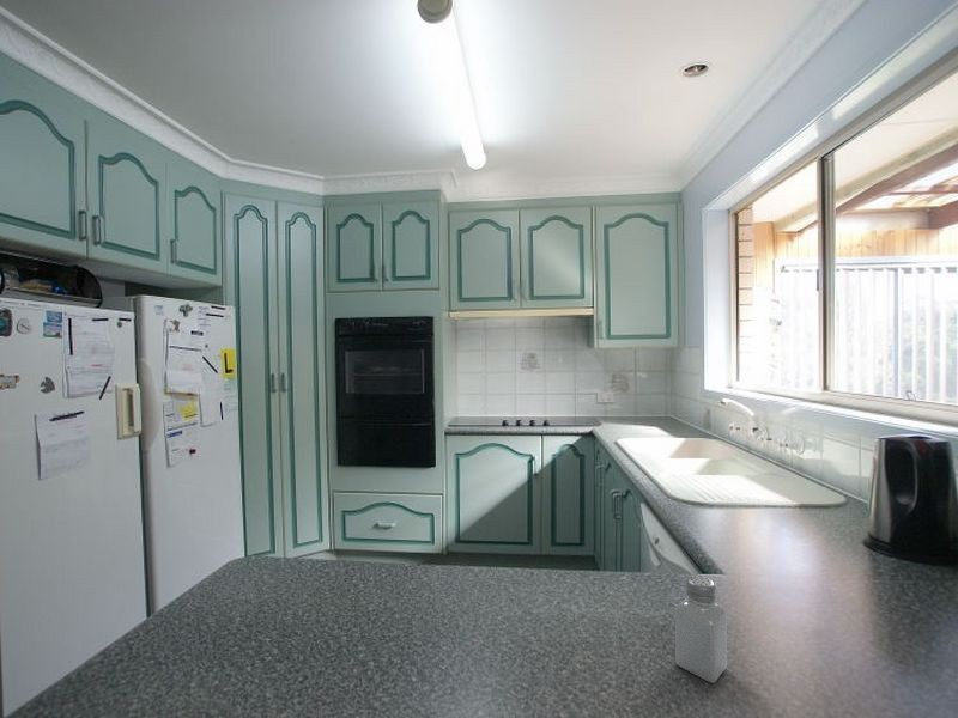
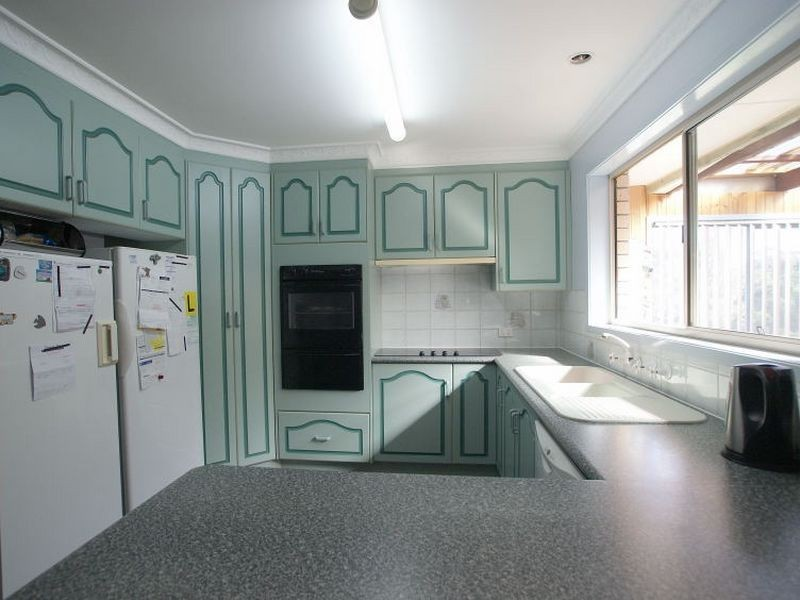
- saltshaker [674,574,728,684]
